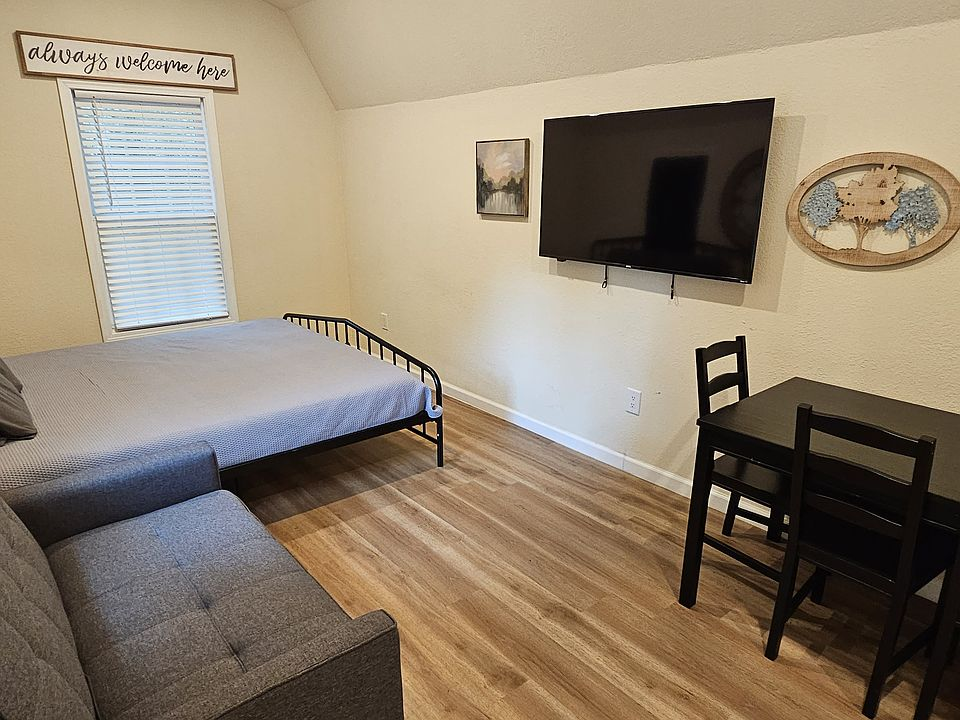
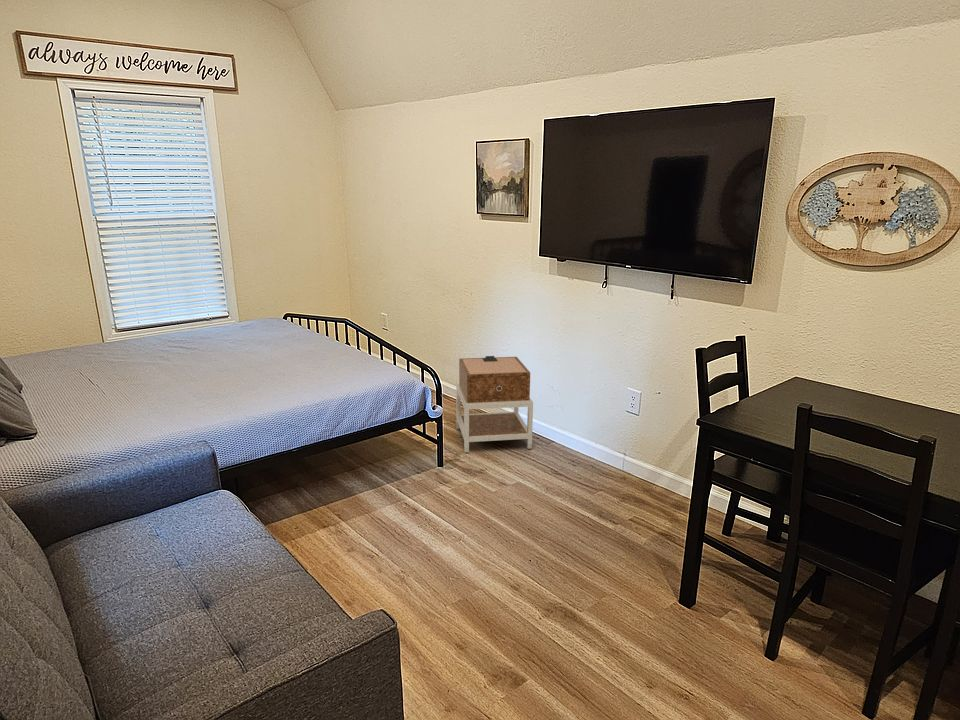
+ nightstand [455,355,534,453]
